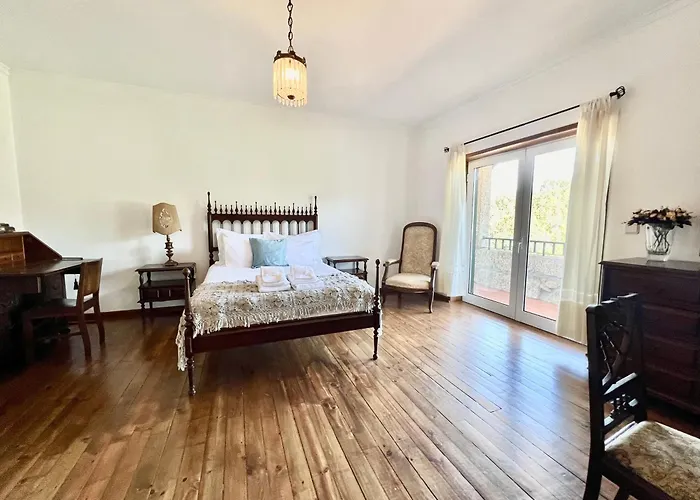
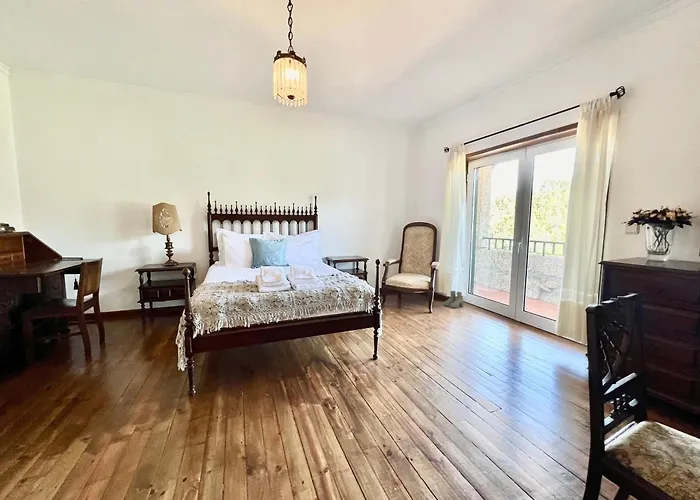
+ boots [443,290,464,309]
